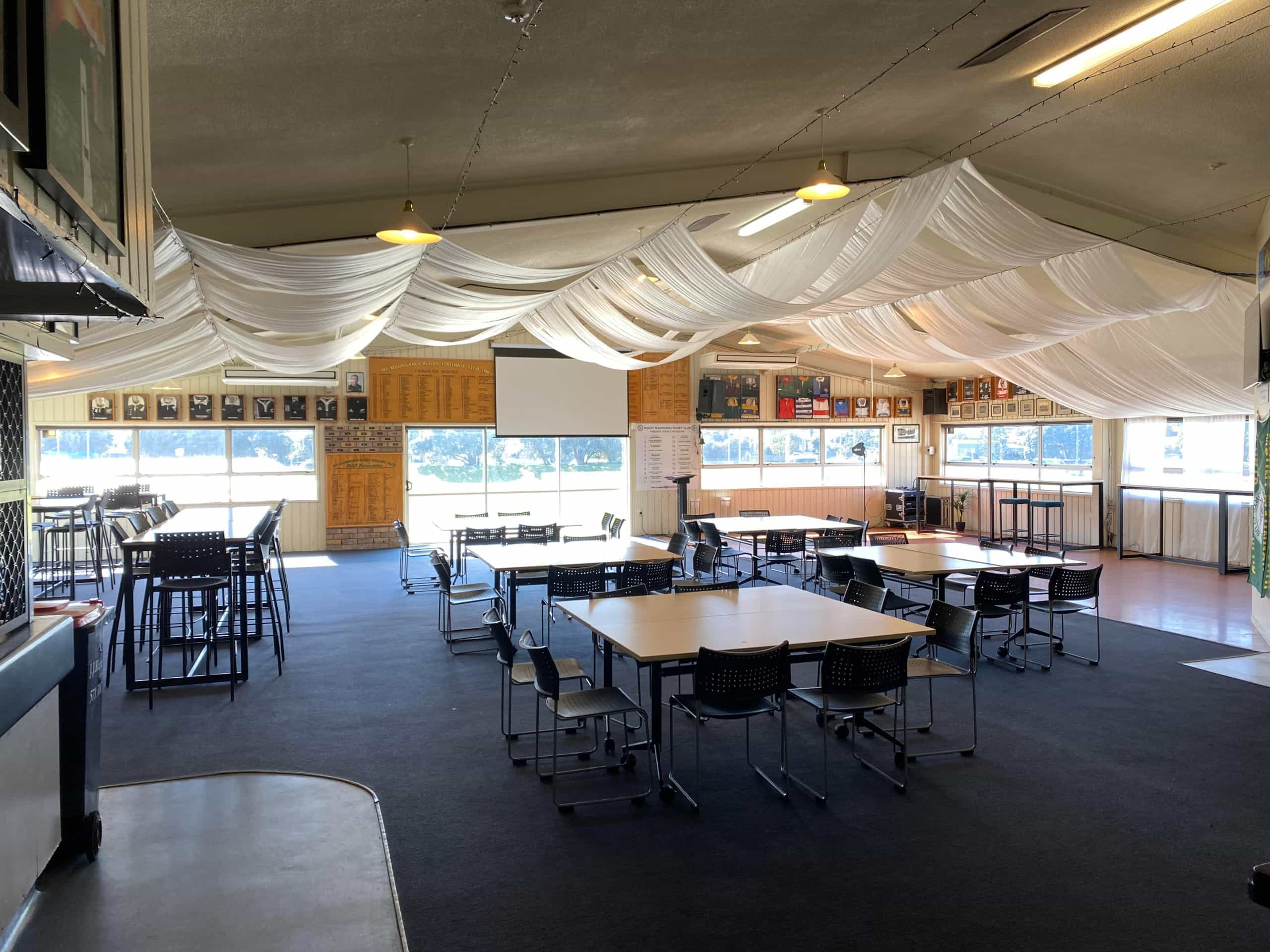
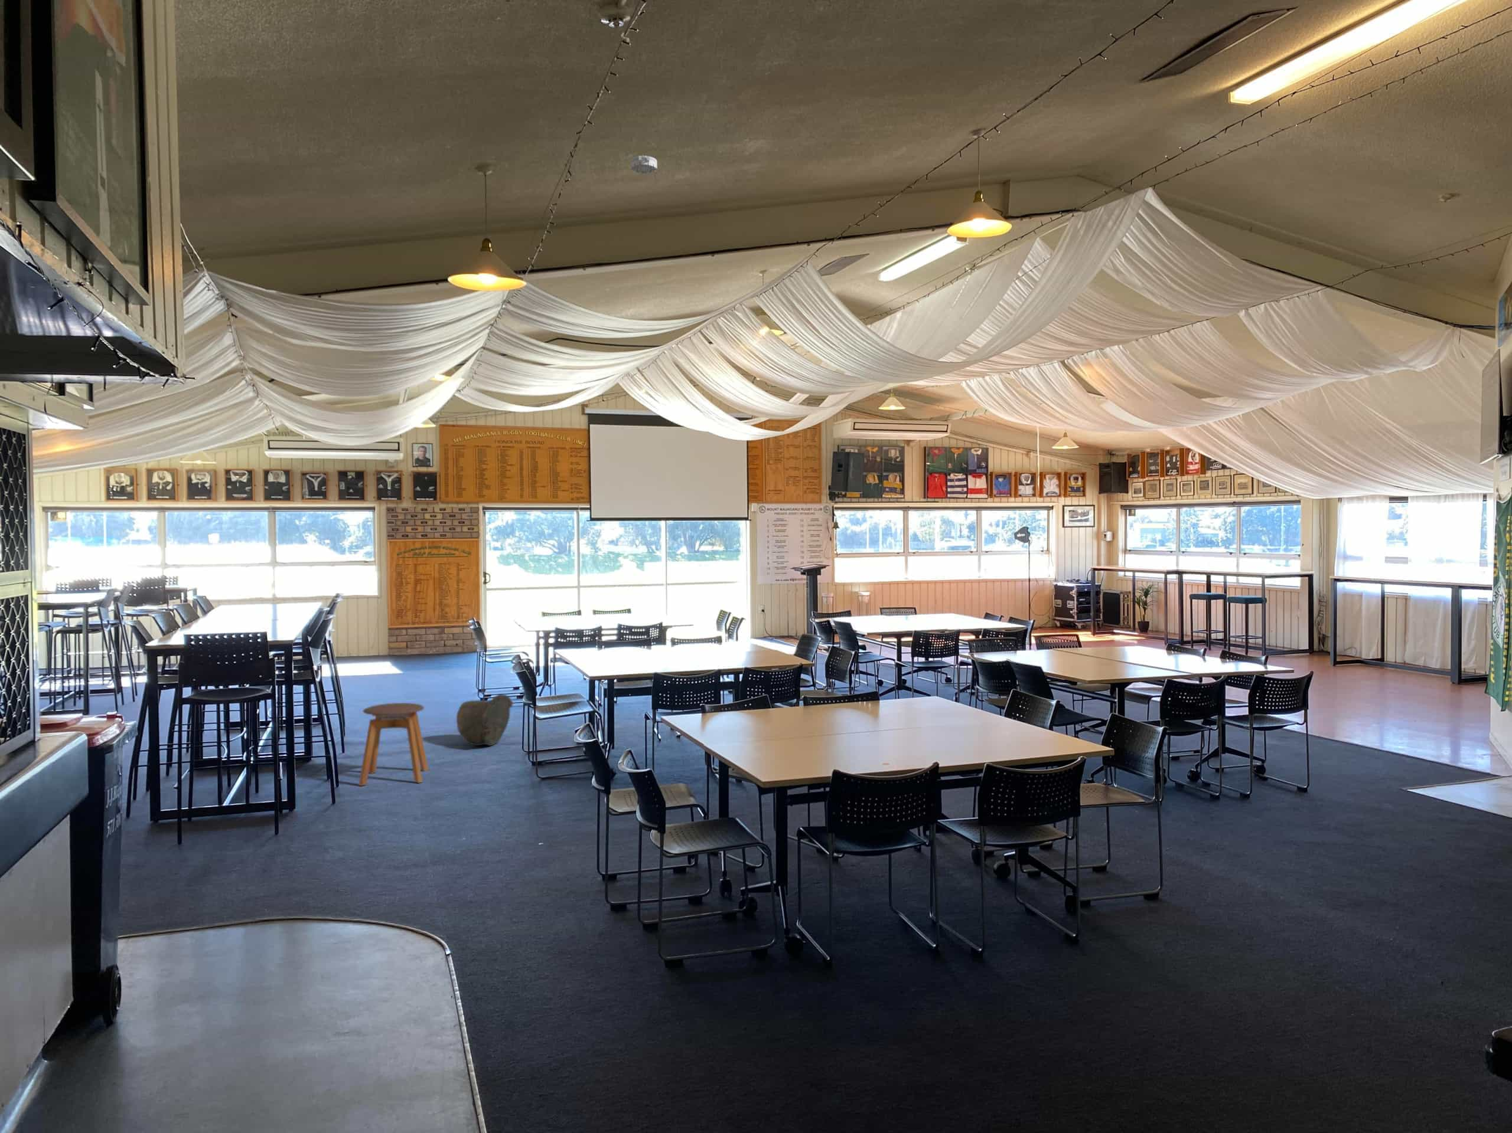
+ bag [456,694,513,746]
+ smoke detector [631,155,657,174]
+ stool [358,702,430,787]
